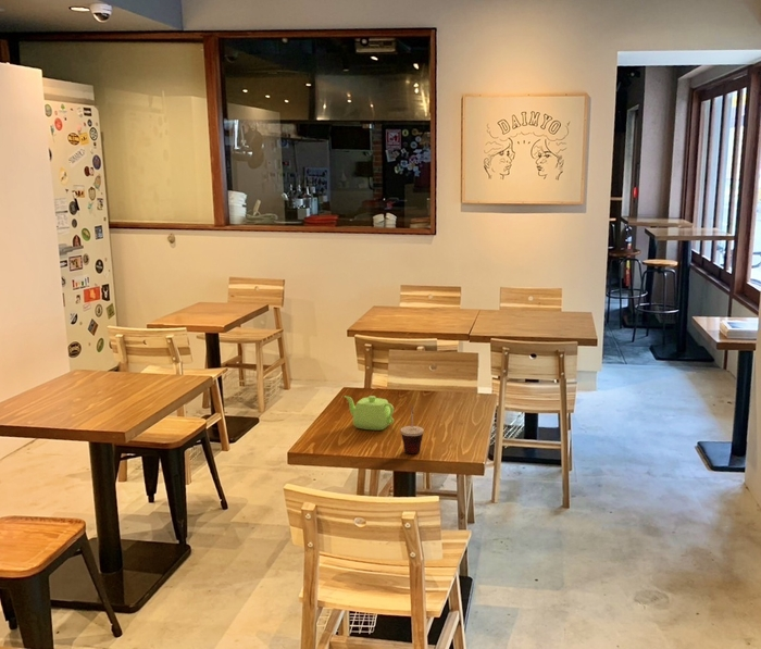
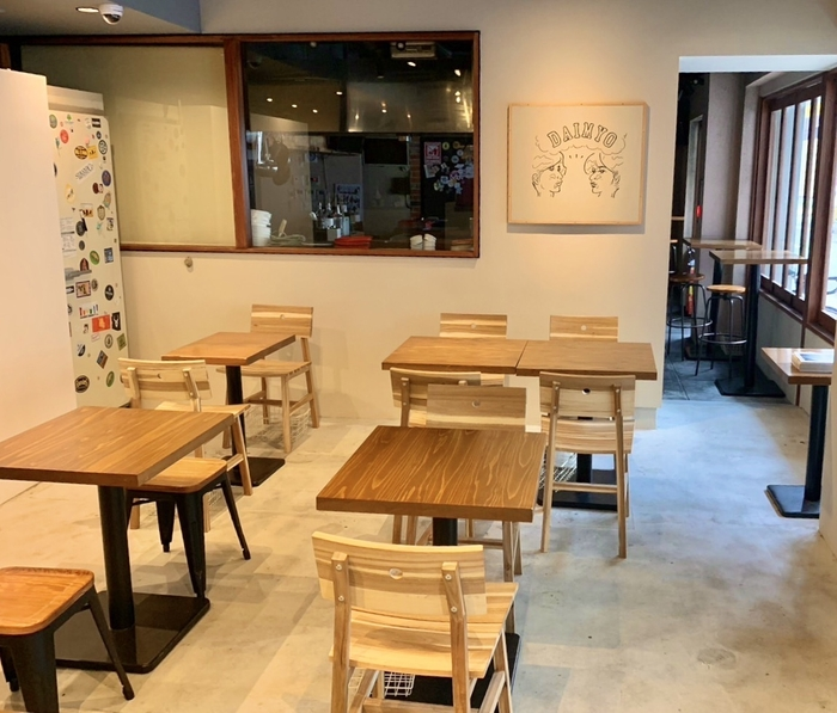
- cup [400,404,425,454]
- teapot [344,395,395,432]
